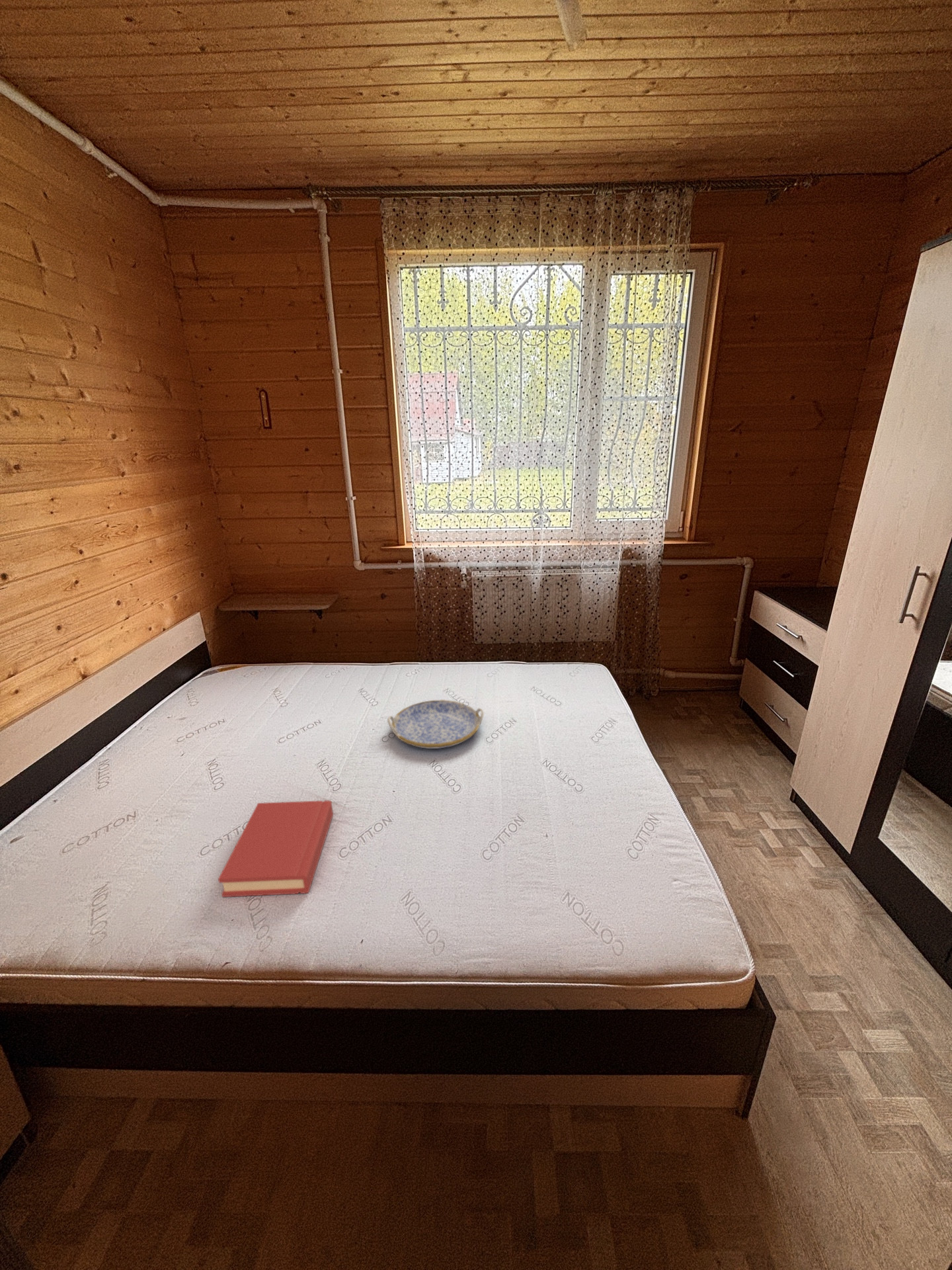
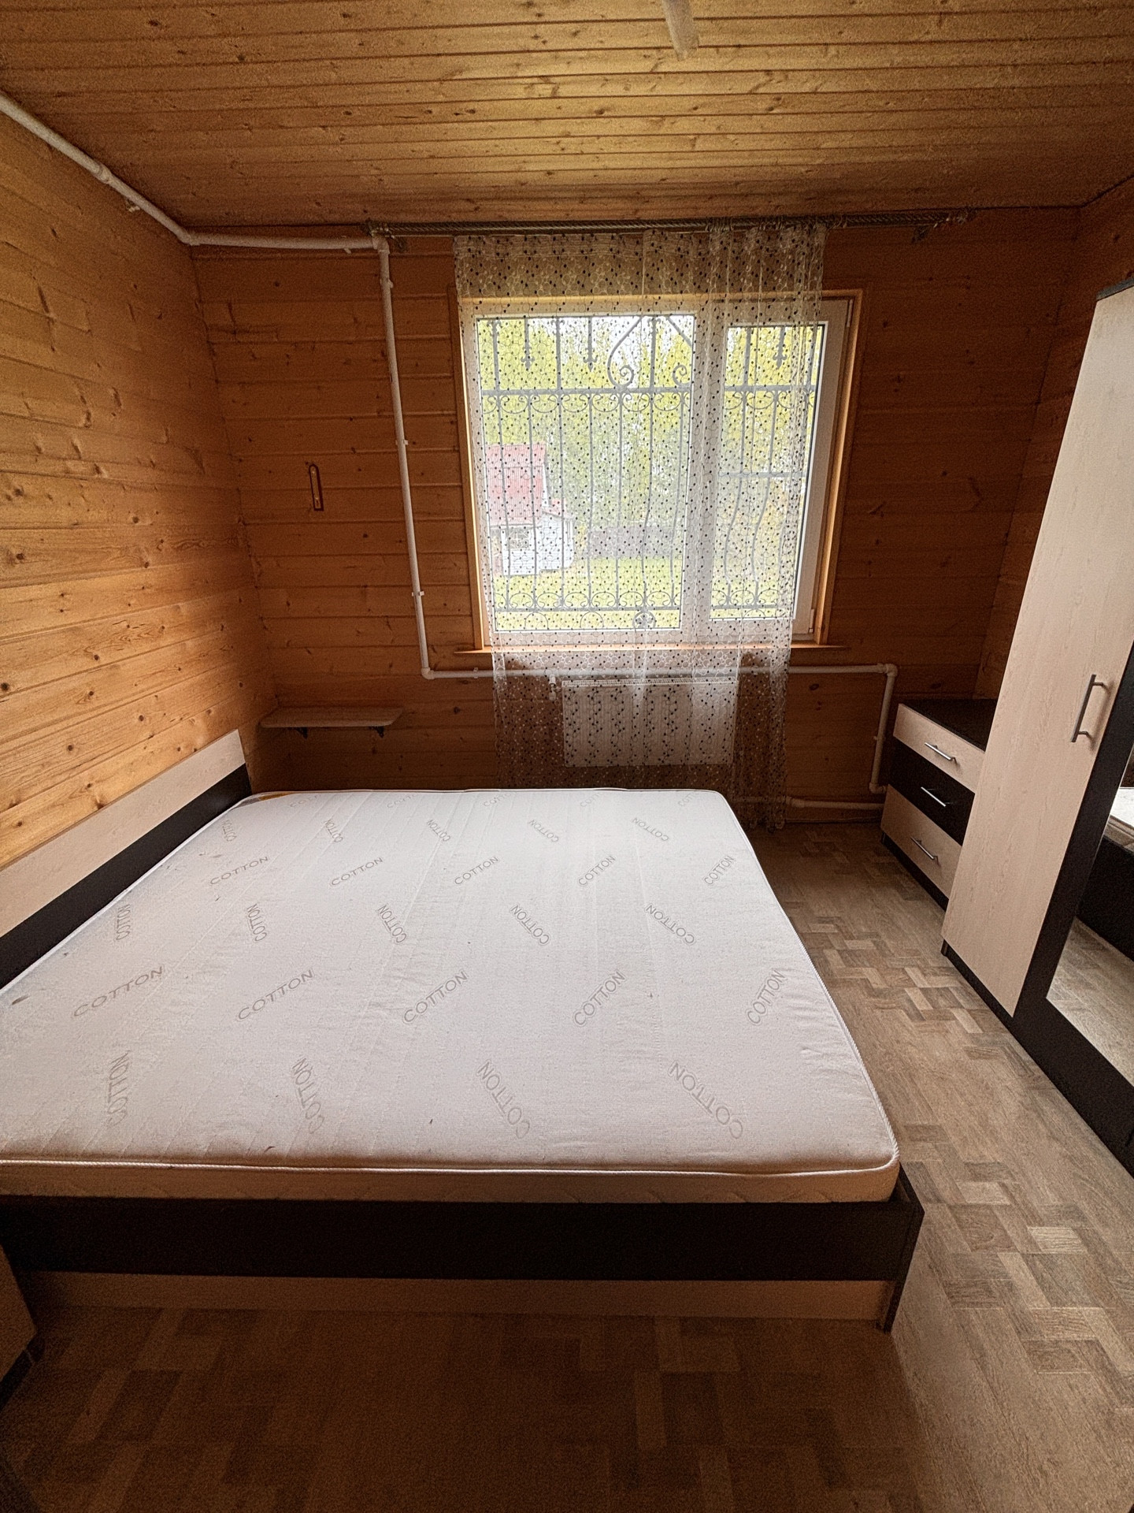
- serving tray [387,699,485,749]
- hardback book [218,800,334,898]
